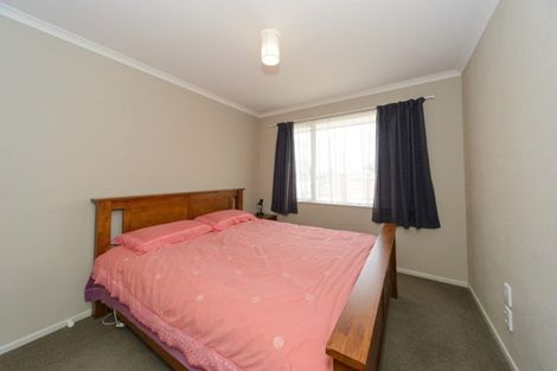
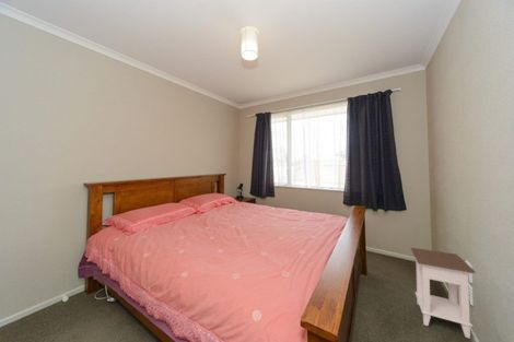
+ nightstand [410,247,476,340]
